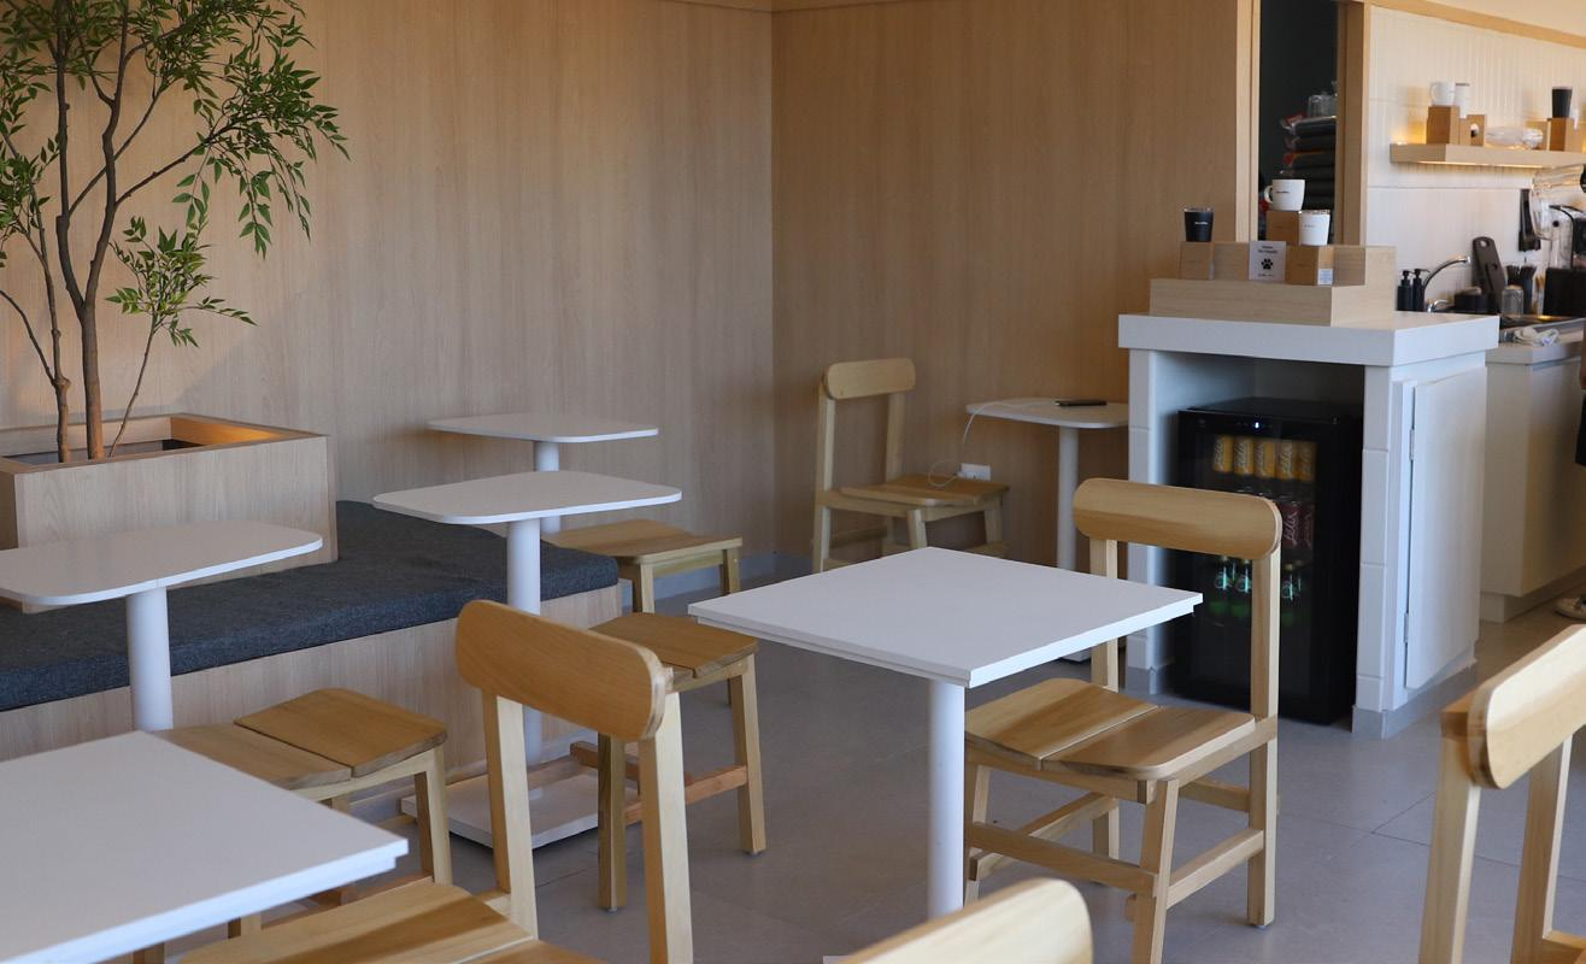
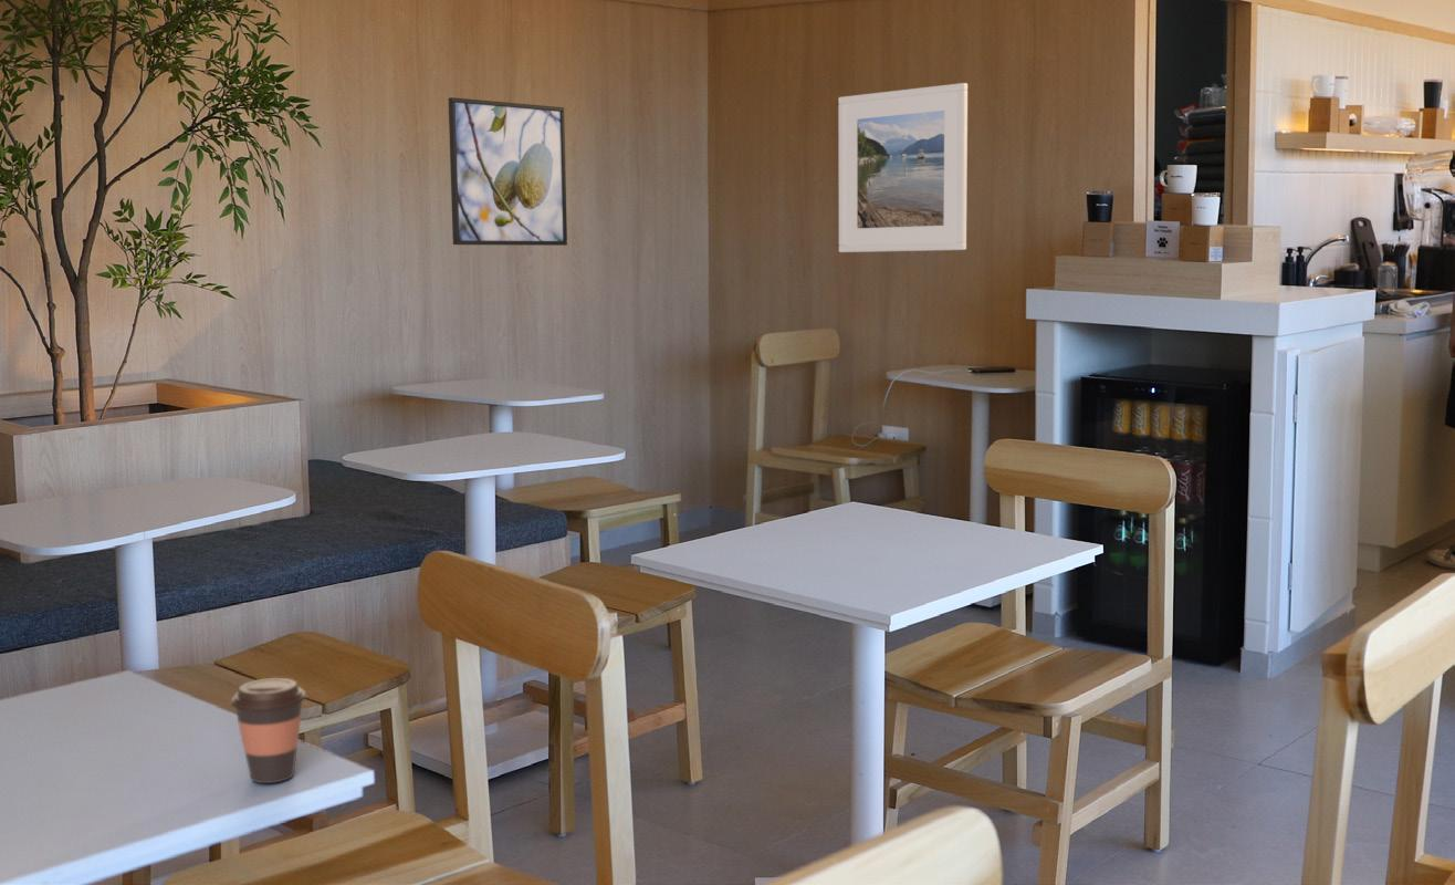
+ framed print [448,96,568,247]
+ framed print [837,82,969,253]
+ coffee cup [229,677,307,784]
